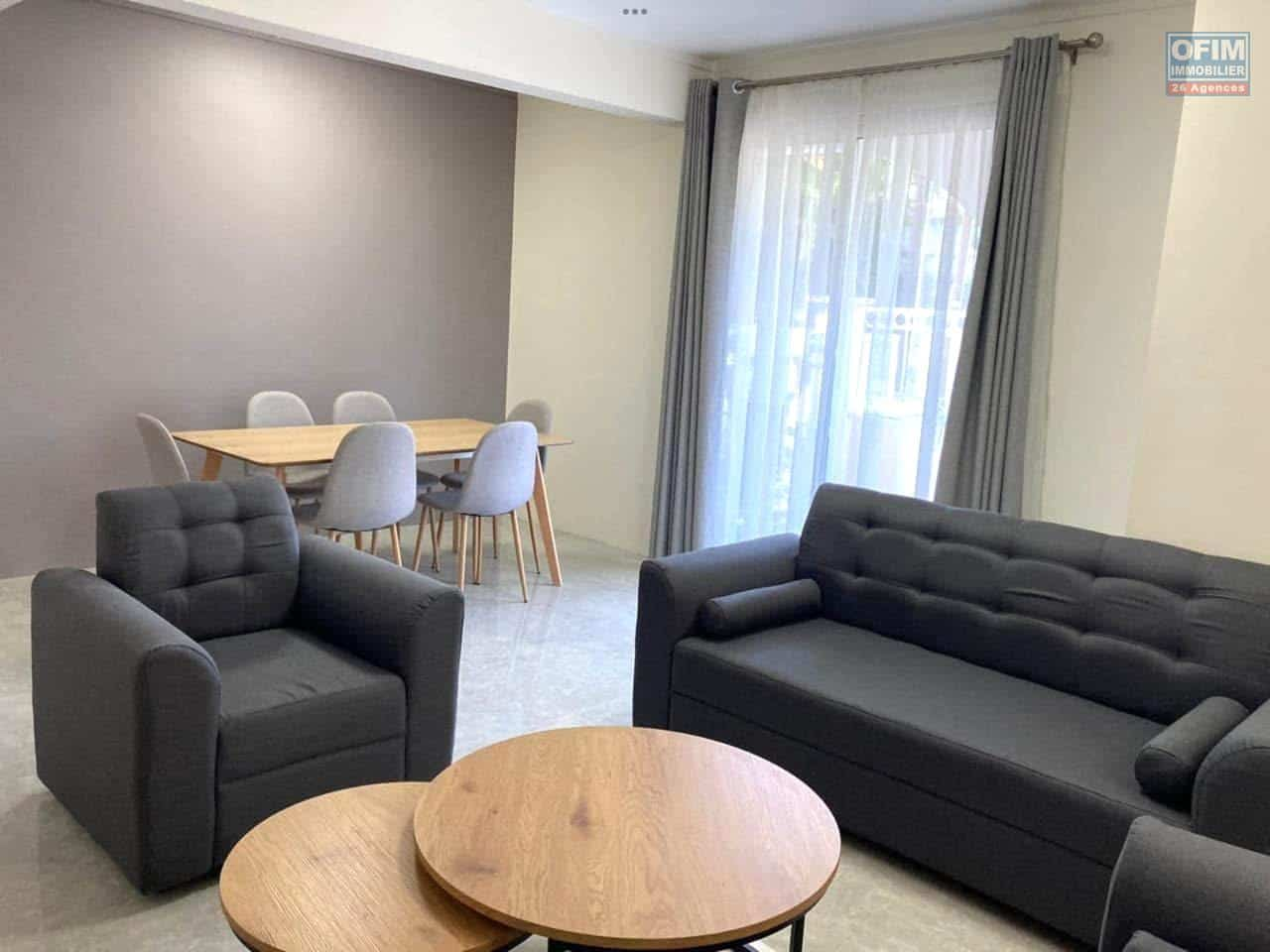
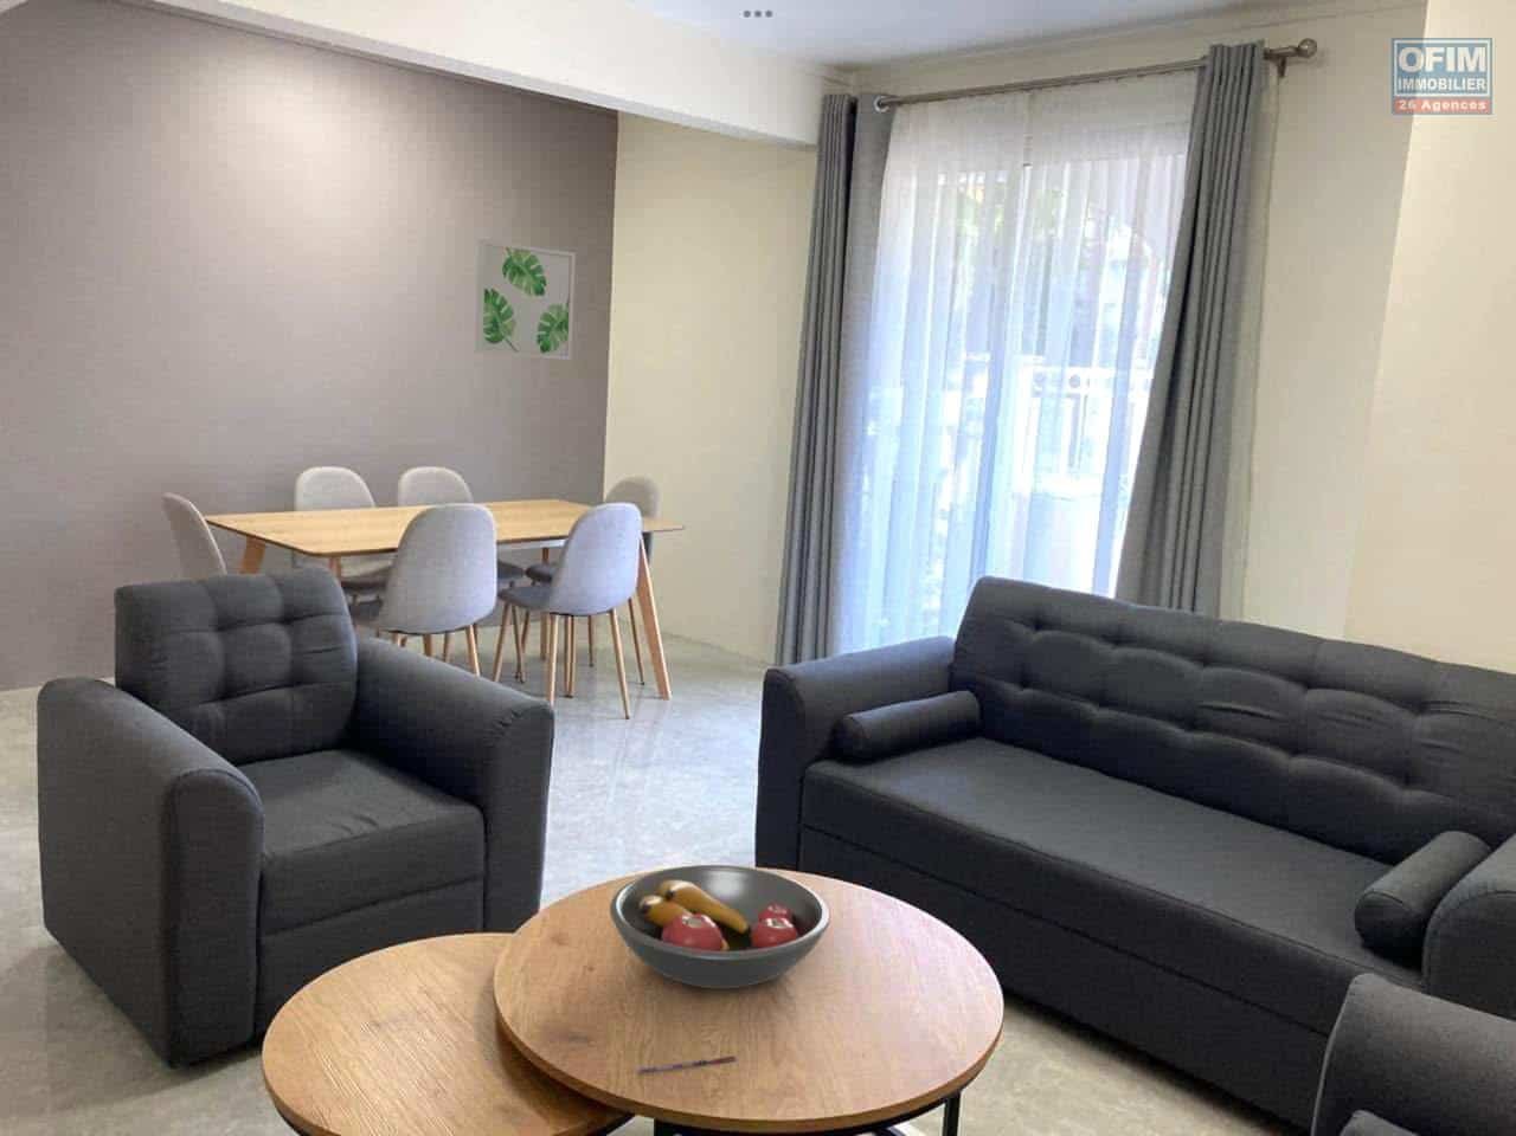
+ pen [635,1055,737,1075]
+ fruit bowl [608,864,832,990]
+ wall art [474,237,577,360]
